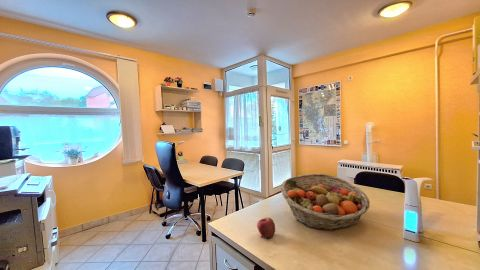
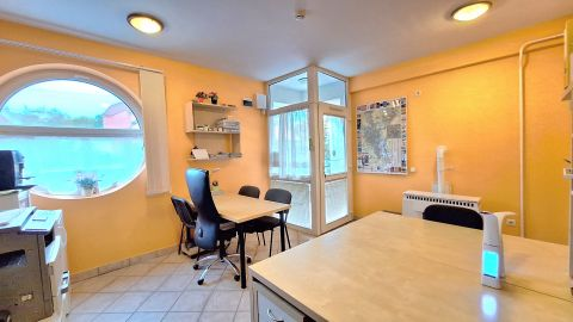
- apple [256,217,276,240]
- fruit basket [280,173,371,231]
